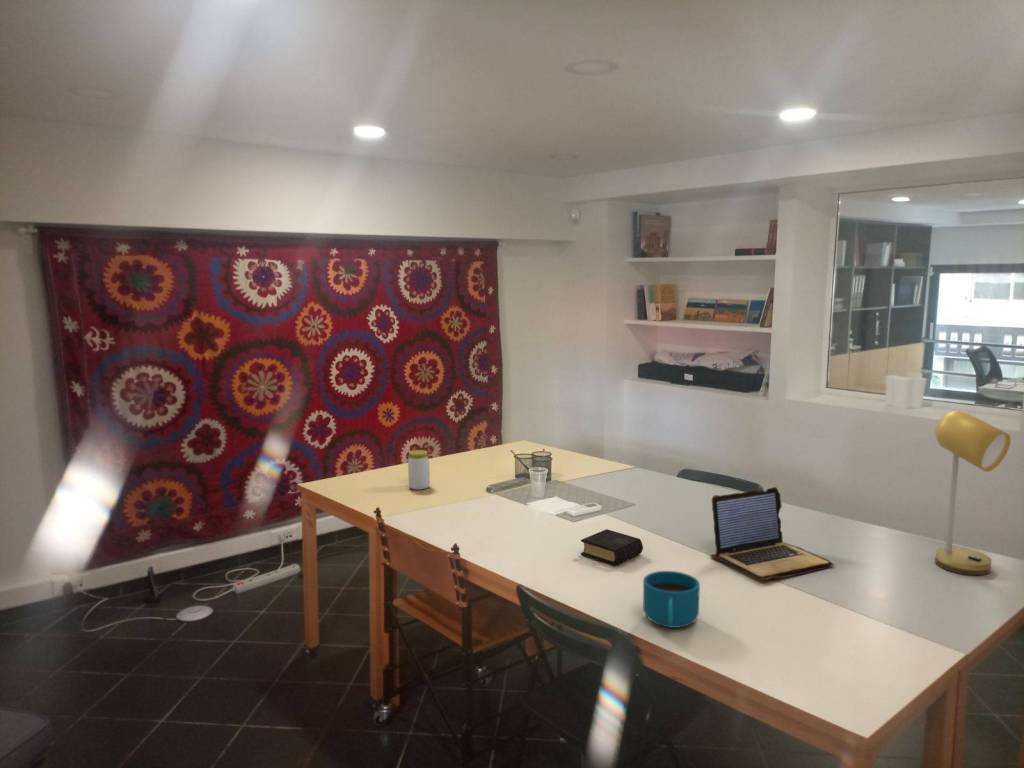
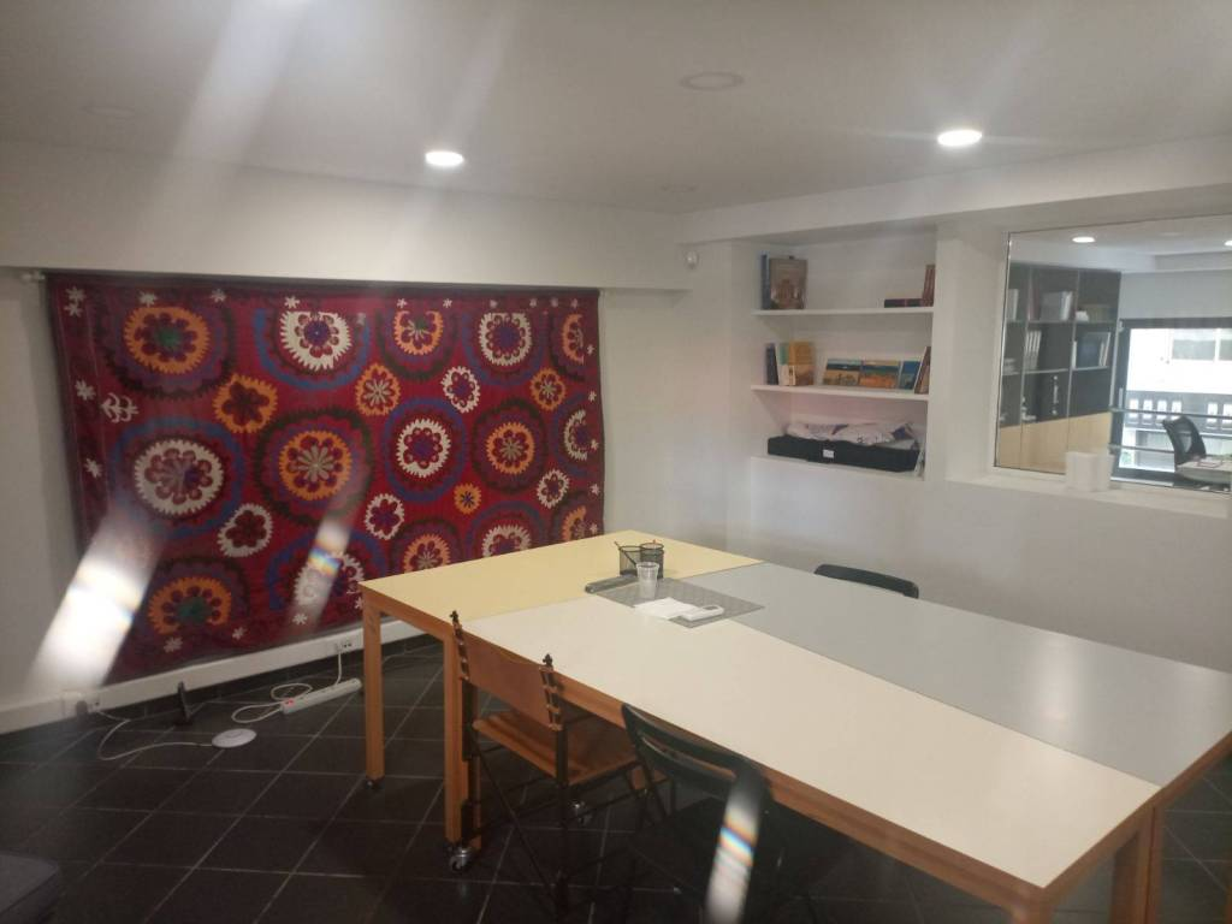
- cup [642,570,701,629]
- book [580,528,644,567]
- laptop [708,486,835,581]
- jar [407,449,431,491]
- desk lamp [934,409,1012,576]
